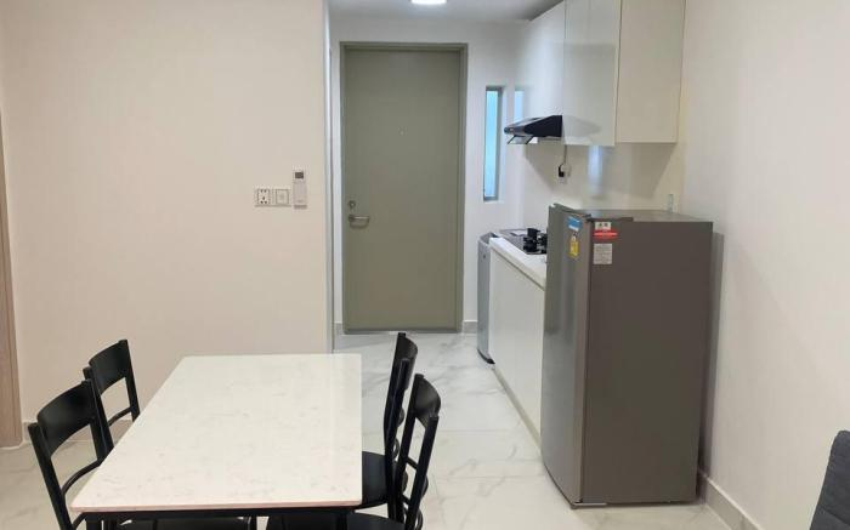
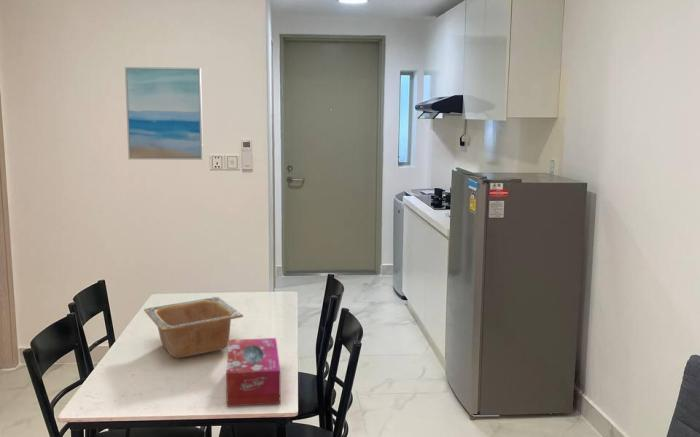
+ serving bowl [143,296,244,359]
+ wall art [124,66,204,161]
+ tissue box [225,337,281,408]
